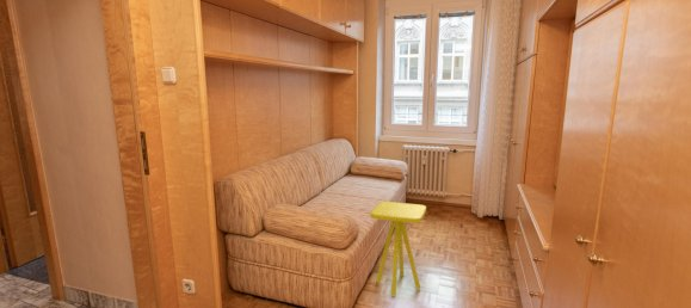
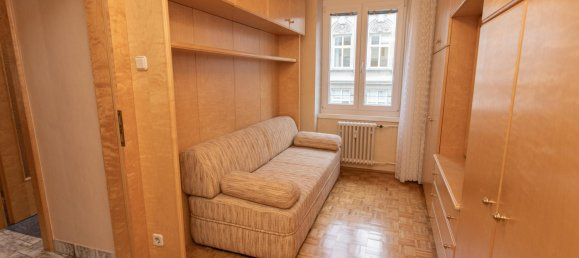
- side table [369,201,427,297]
